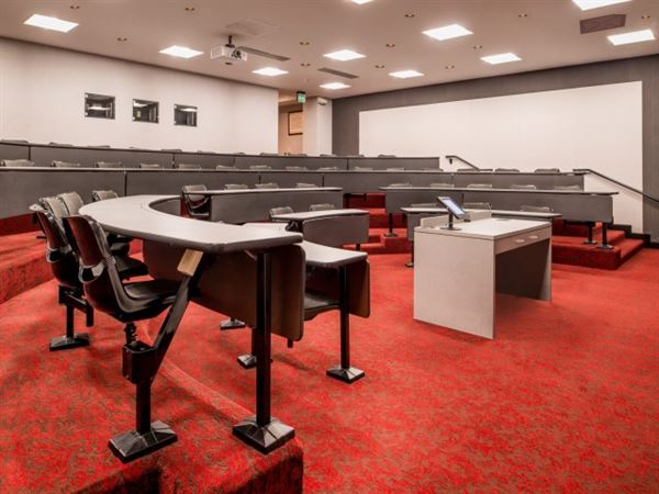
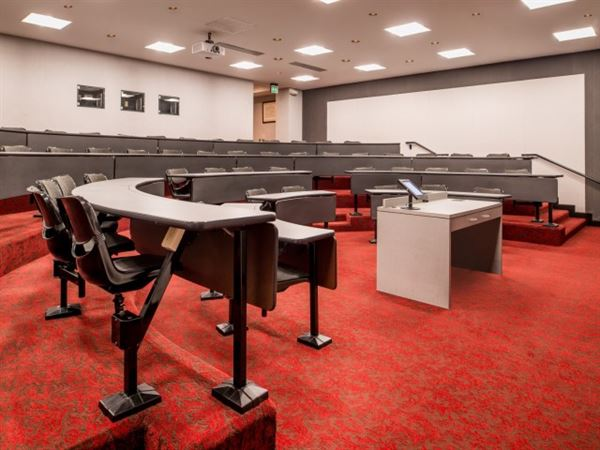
- ceiling vent [579,13,627,35]
